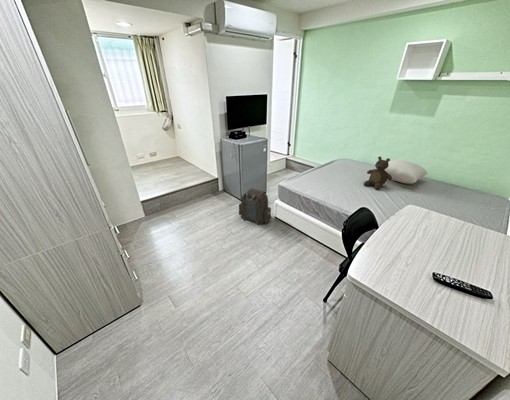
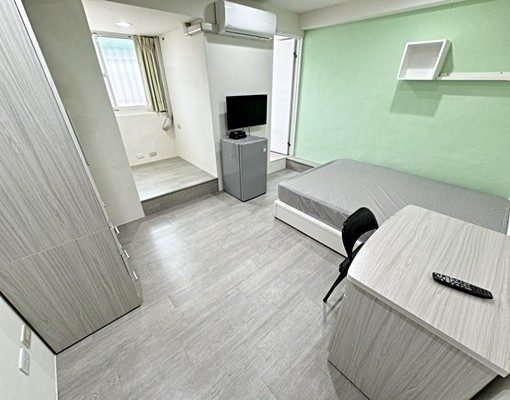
- backpack [238,187,272,225]
- teddy bear [363,155,392,191]
- pillow [385,159,429,185]
